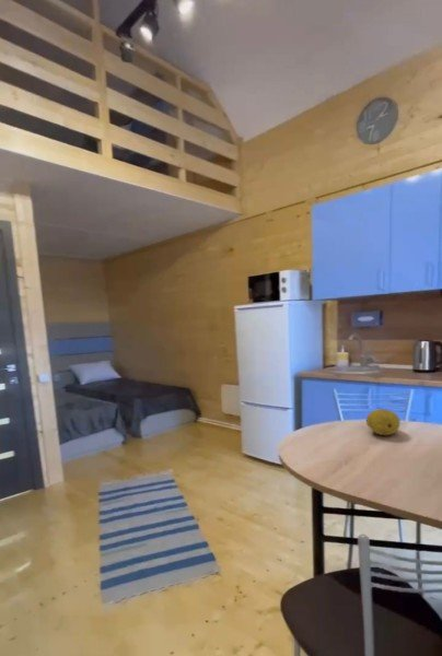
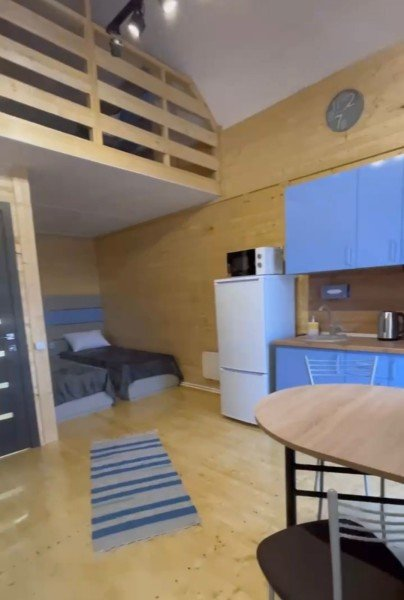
- fruit [365,408,402,436]
